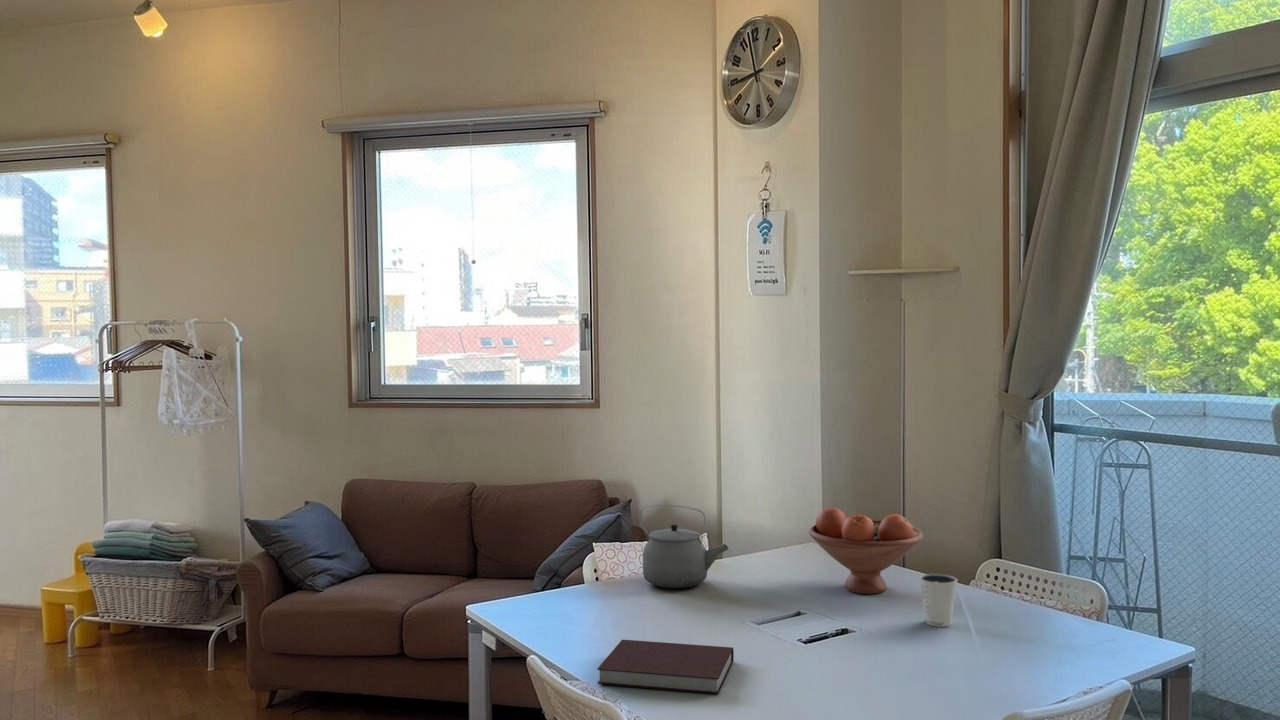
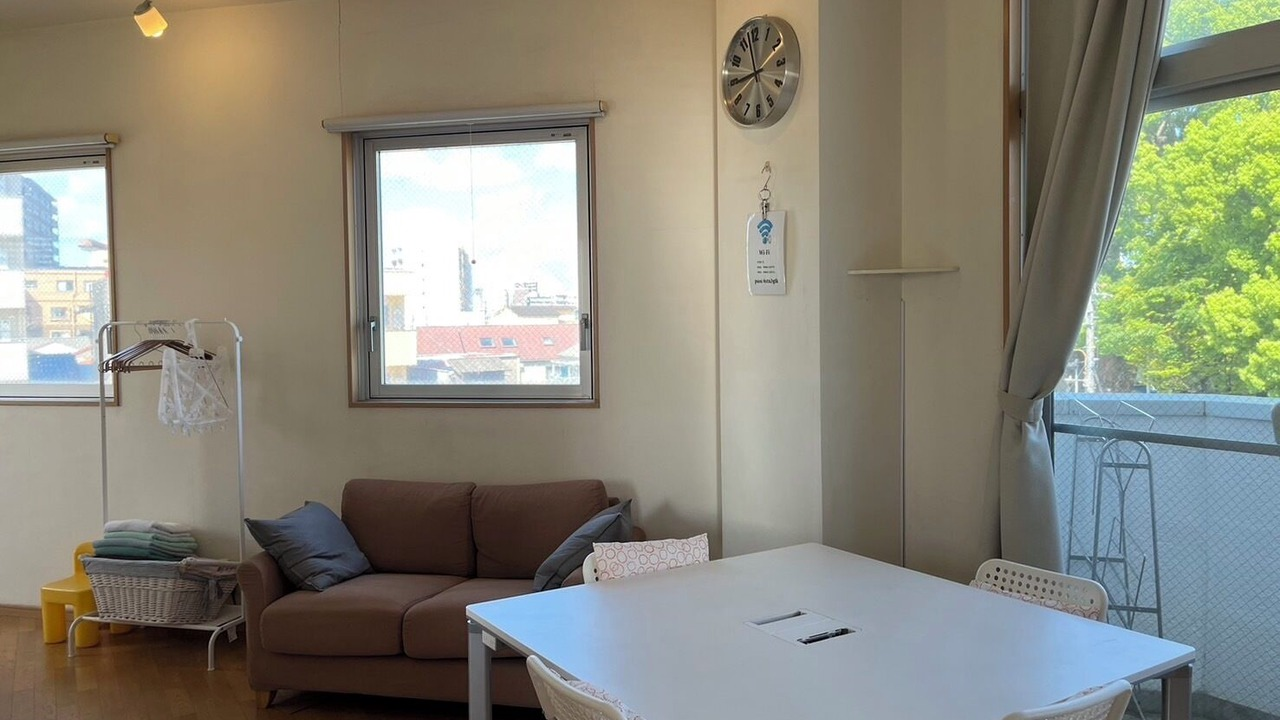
- fruit bowl [808,507,924,595]
- notebook [596,639,735,695]
- dixie cup [919,573,958,628]
- tea kettle [639,504,729,589]
